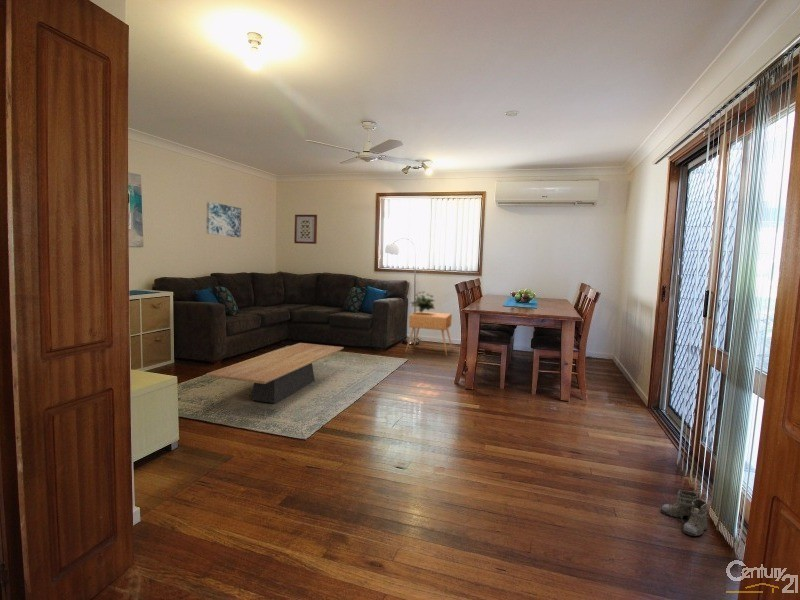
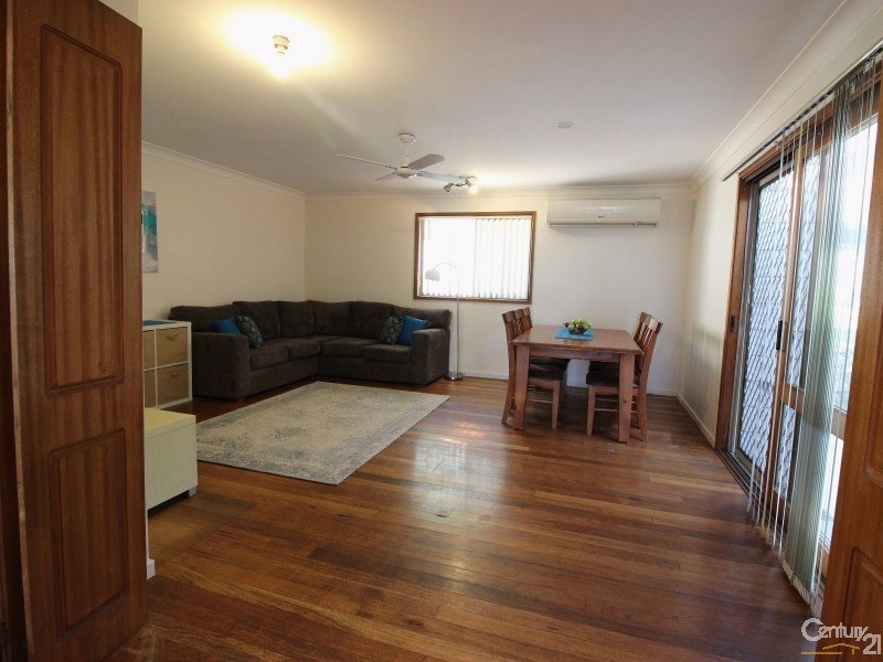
- wall art [293,214,318,245]
- boots [660,489,714,538]
- side table [404,310,453,357]
- coffee table [206,342,345,404]
- wall art [206,201,242,238]
- flowering plant [410,290,436,313]
